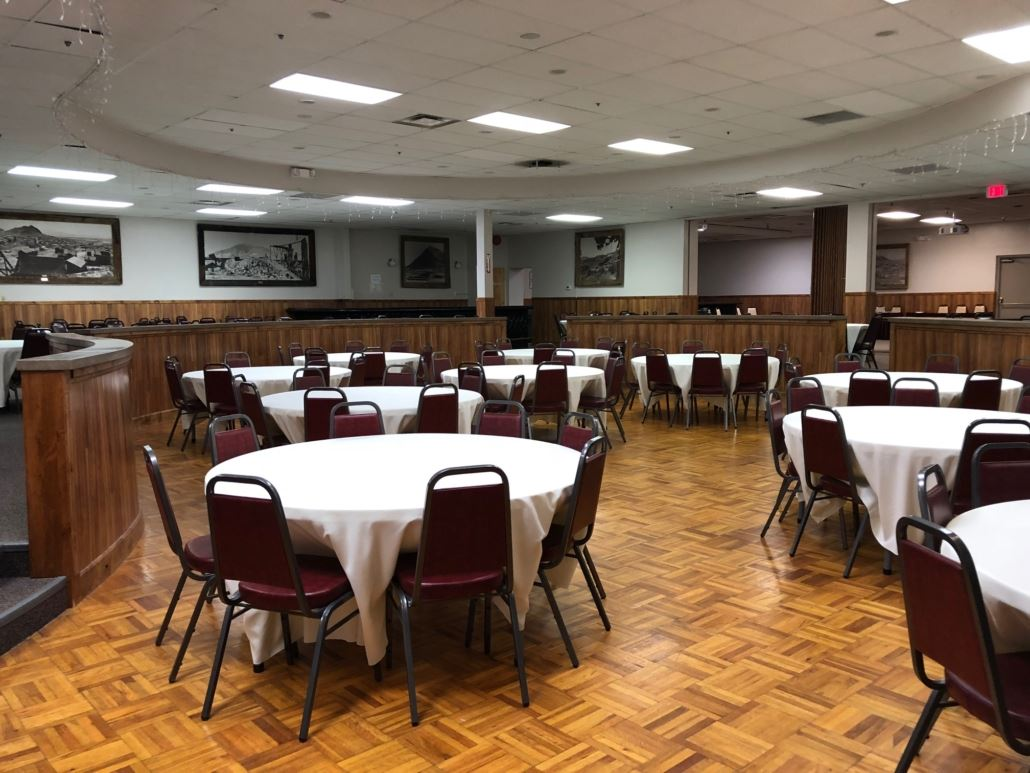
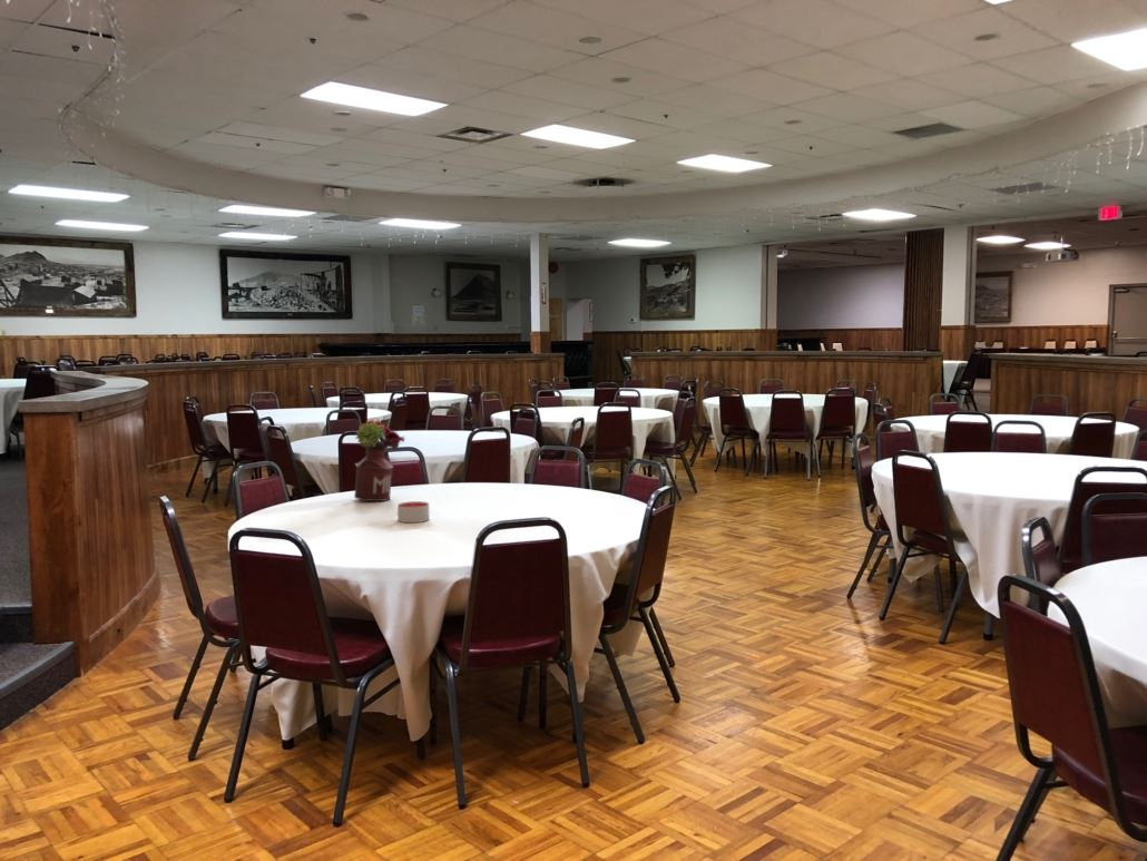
+ flower arrangement [353,419,406,502]
+ candle [396,500,431,524]
